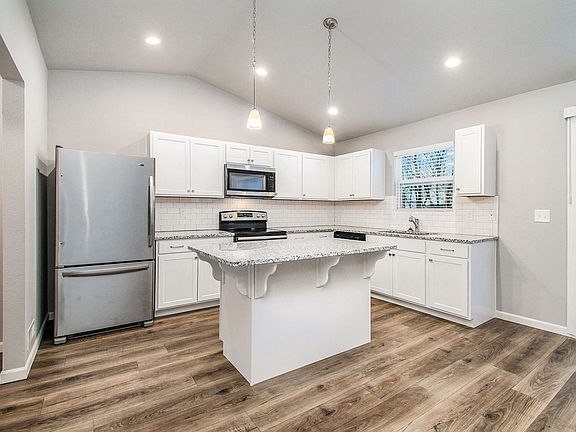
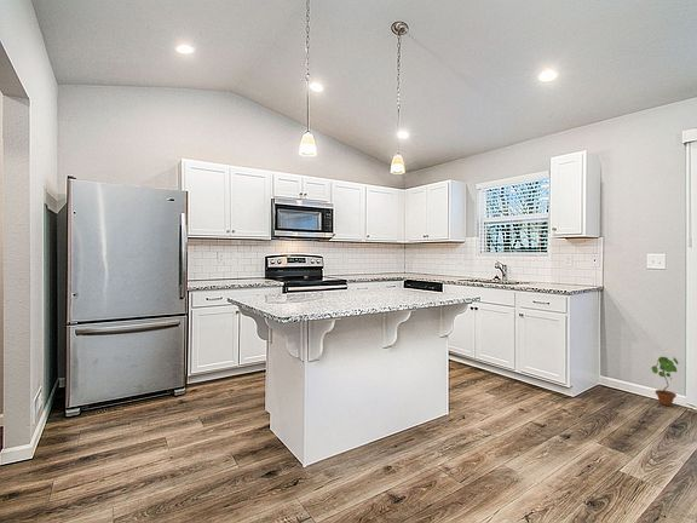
+ potted plant [651,356,680,407]
